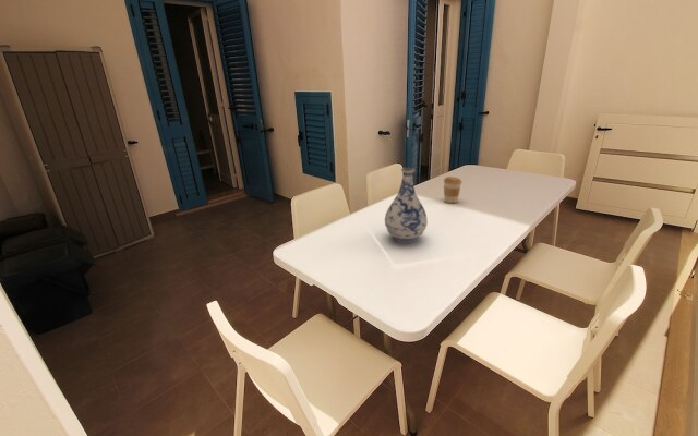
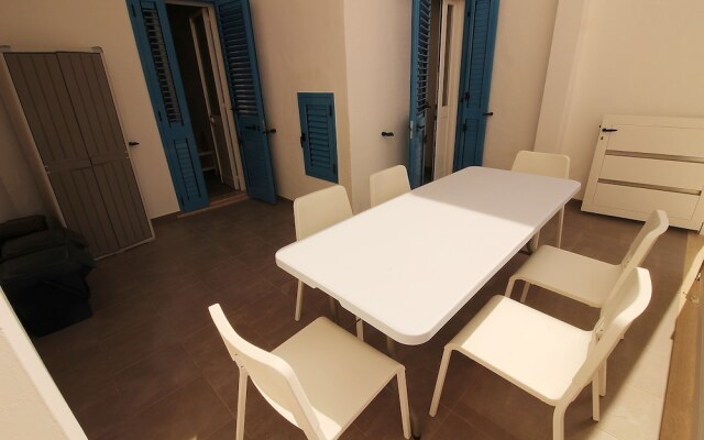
- coffee cup [443,175,462,204]
- vase [384,167,429,244]
